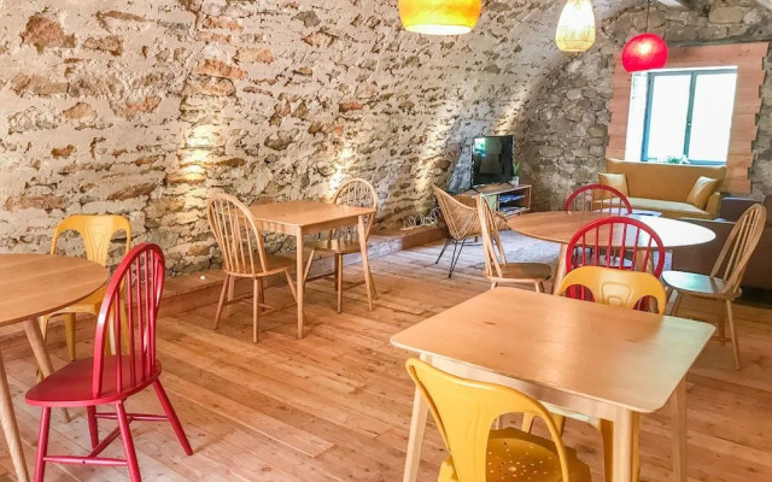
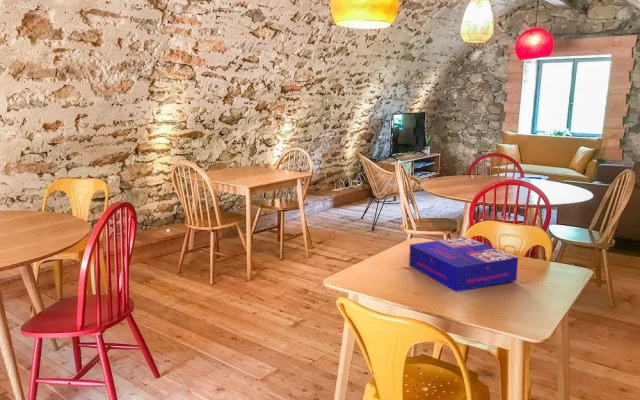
+ board game [408,236,519,293]
